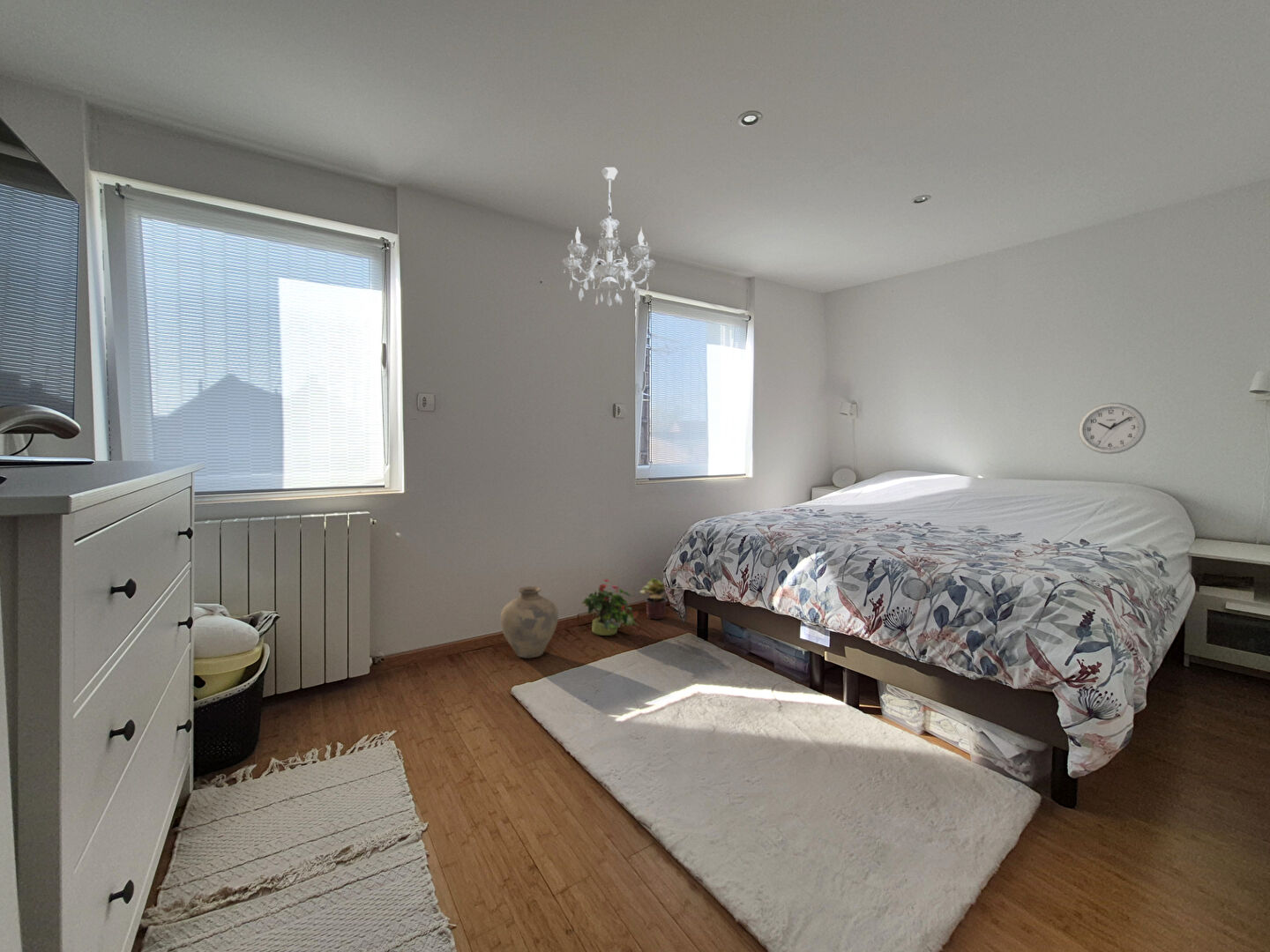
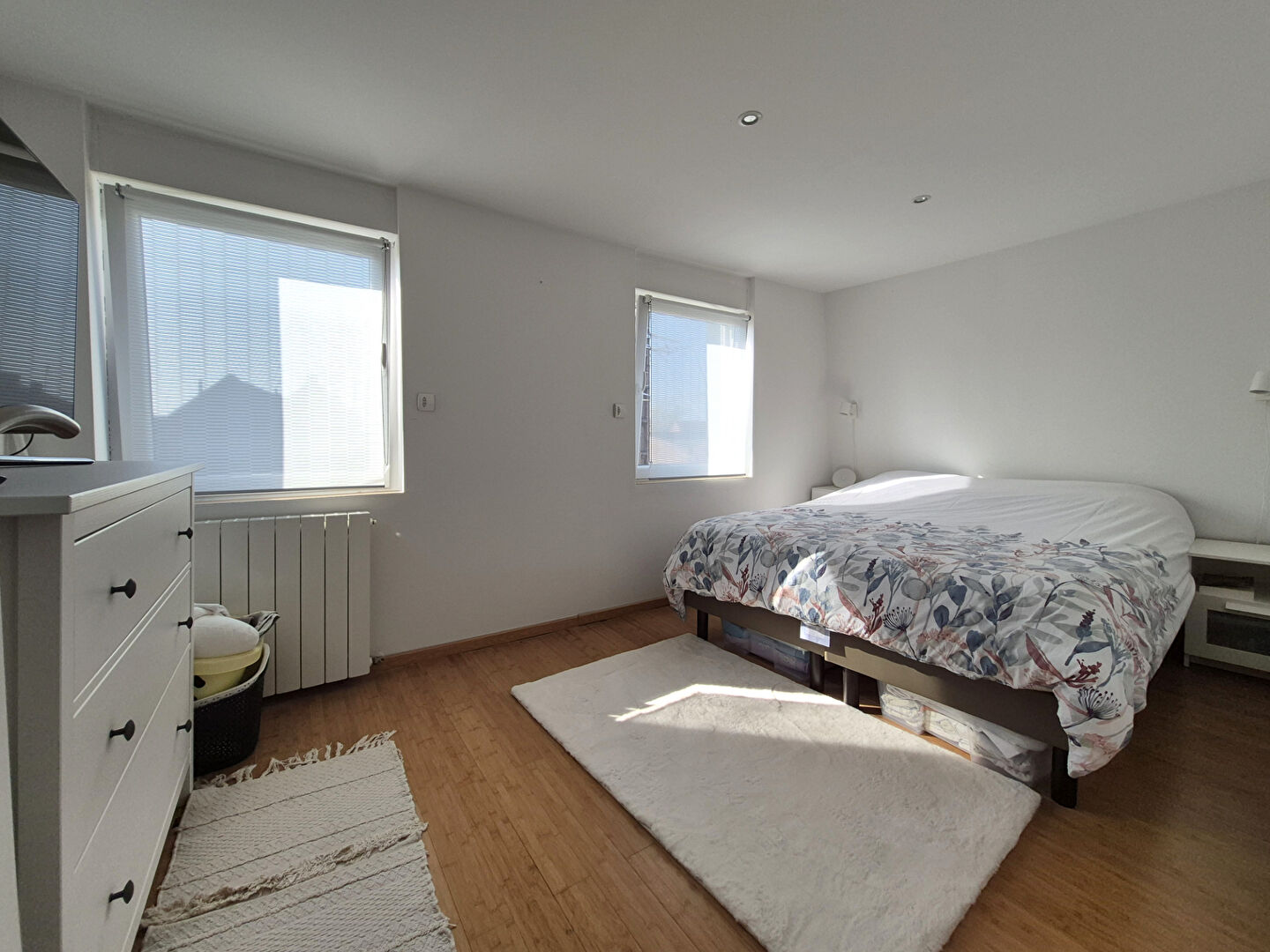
- vase [499,585,559,659]
- wall clock [1077,402,1147,455]
- chandelier [561,167,657,307]
- potted plant [639,577,669,621]
- potted plant [580,577,639,636]
